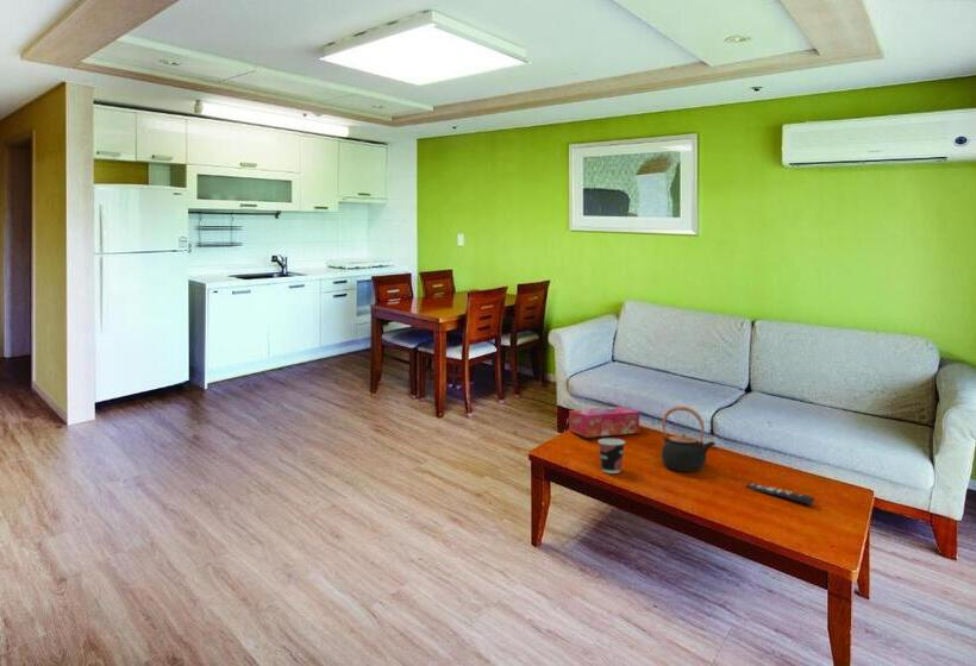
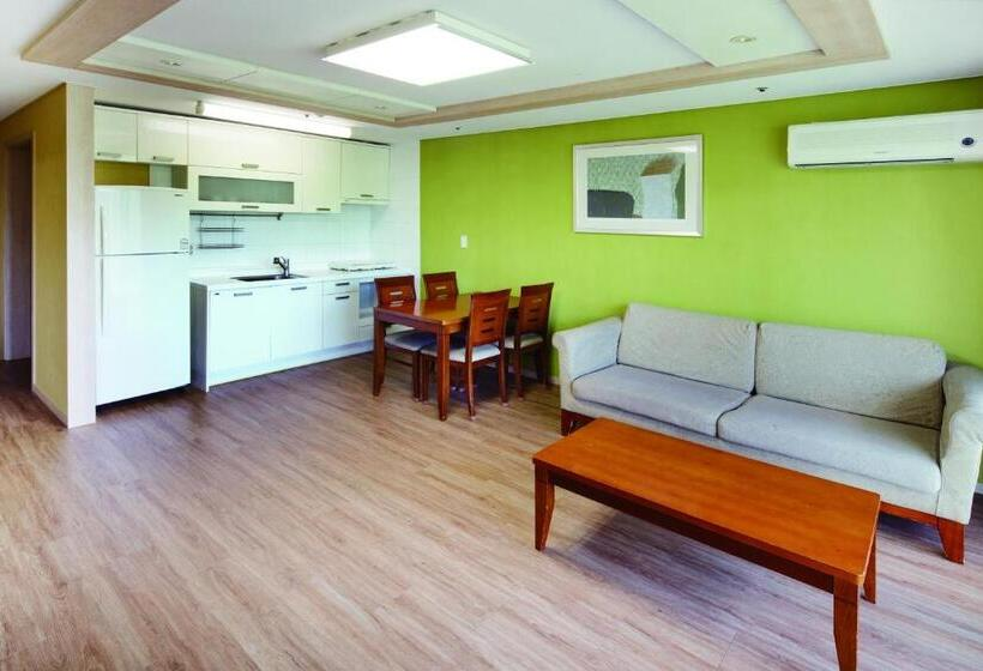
- cup [598,438,626,475]
- tissue box [568,406,640,439]
- remote control [744,483,817,505]
- teapot [661,406,717,472]
